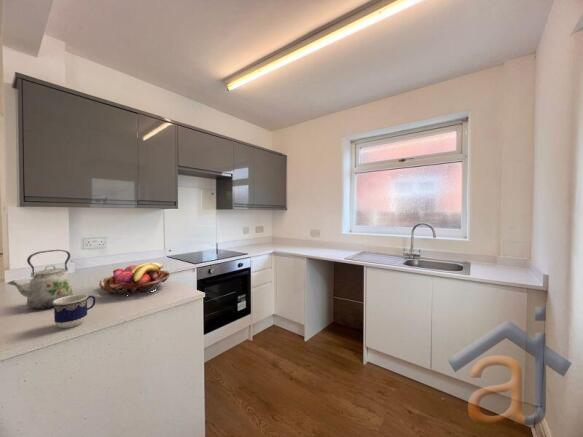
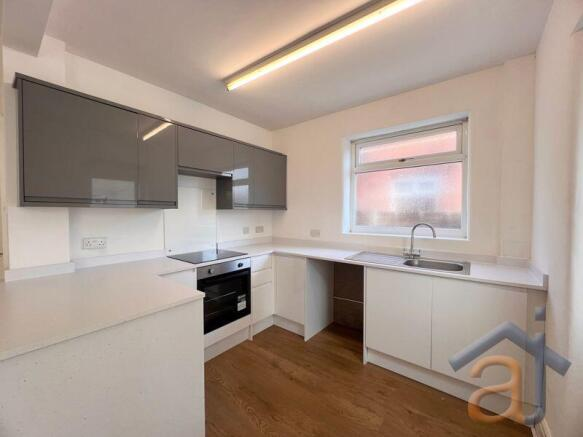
- cup [53,293,97,329]
- kettle [7,249,74,310]
- fruit basket [98,261,171,296]
